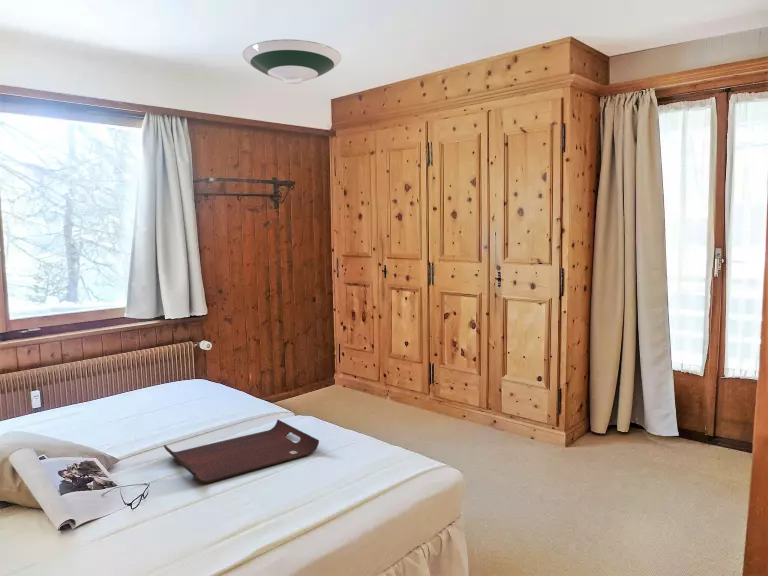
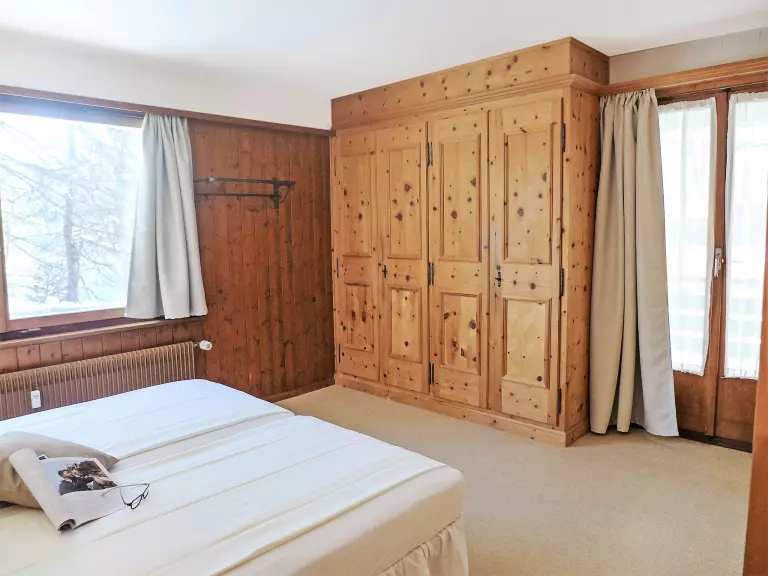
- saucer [242,38,342,85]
- serving tray [163,419,320,484]
